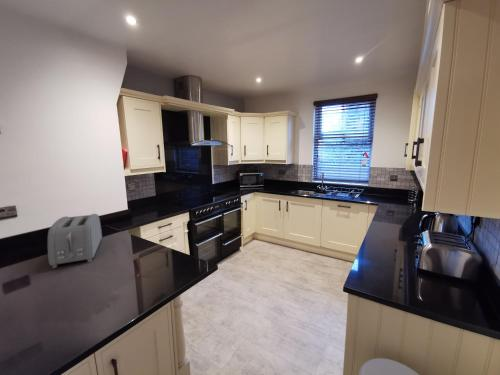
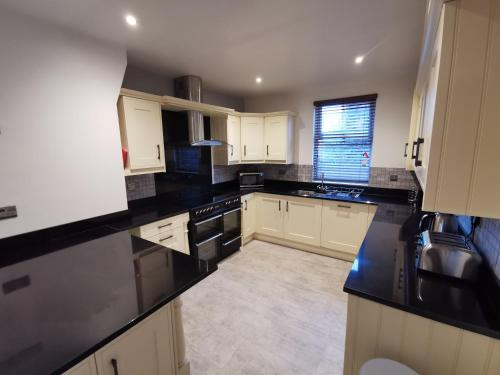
- toaster [47,213,103,269]
